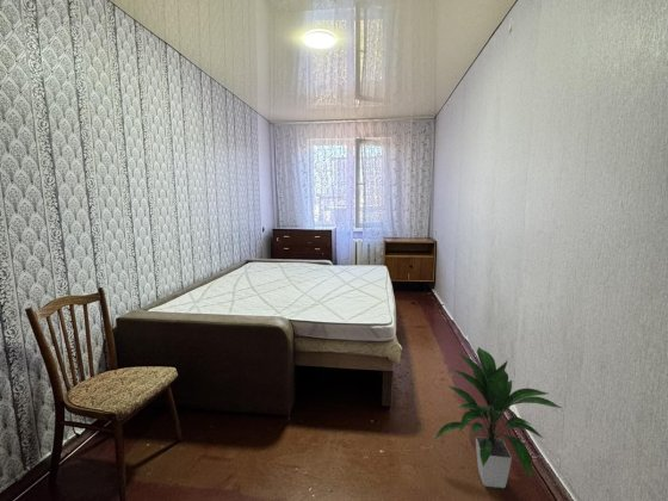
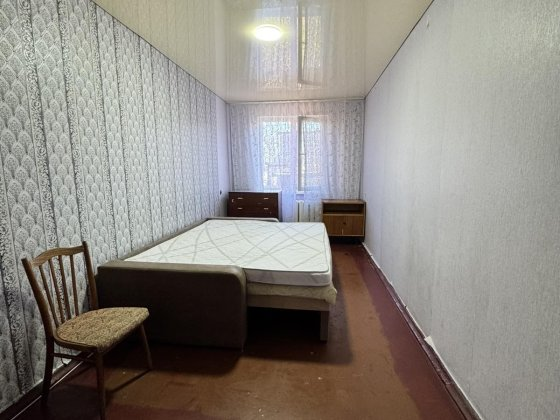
- indoor plant [432,346,563,489]
